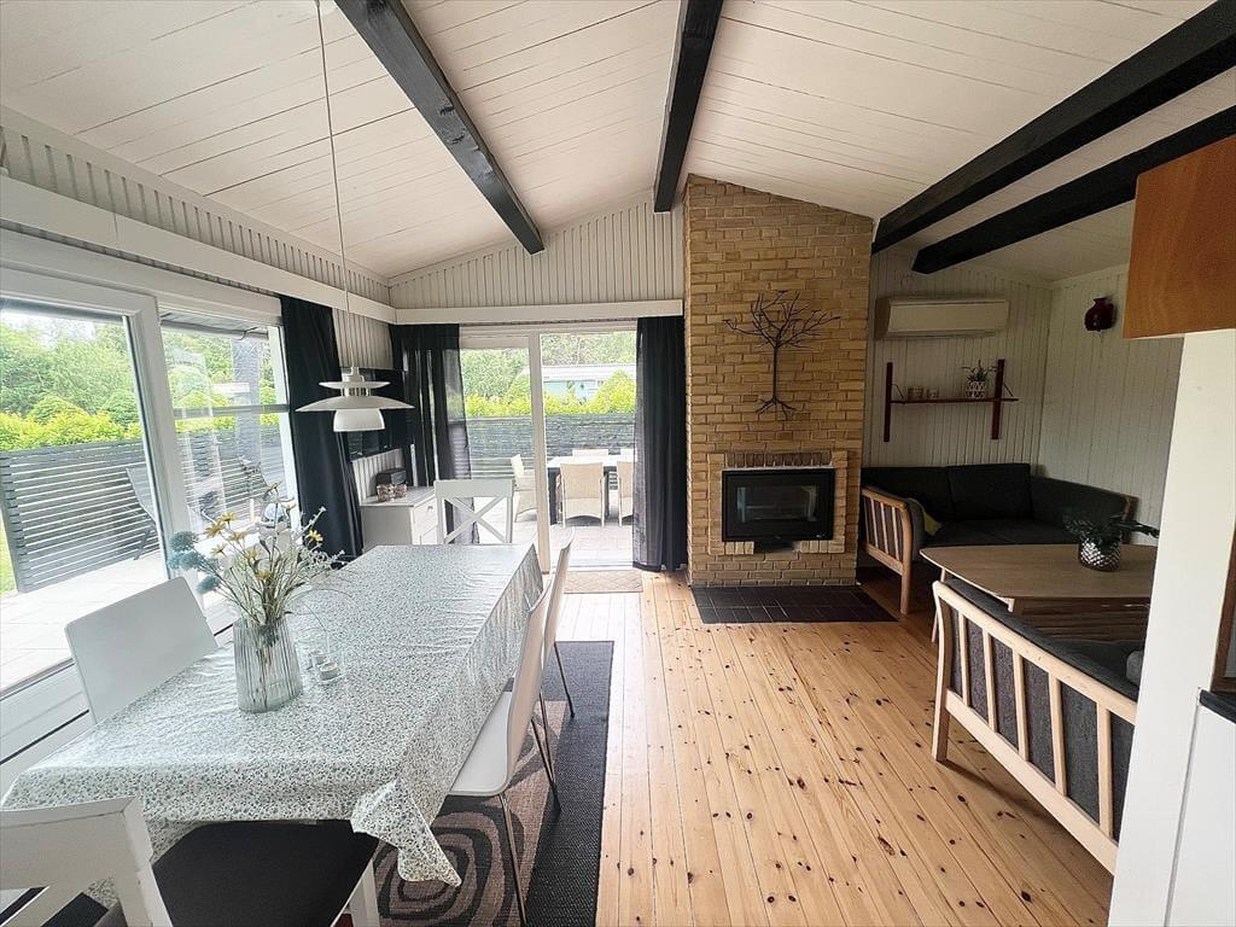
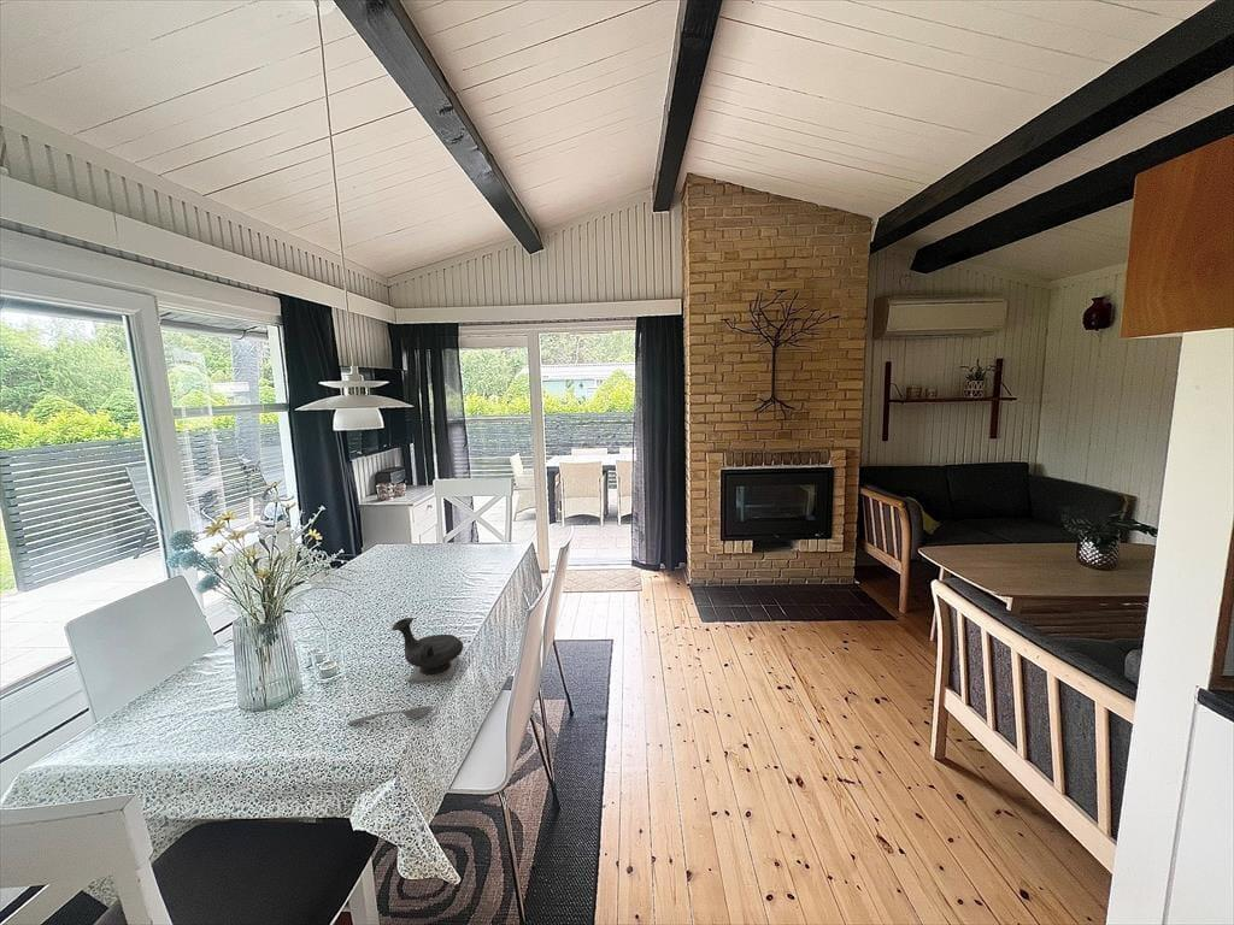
+ teapot [390,617,464,683]
+ soupspoon [347,705,434,726]
